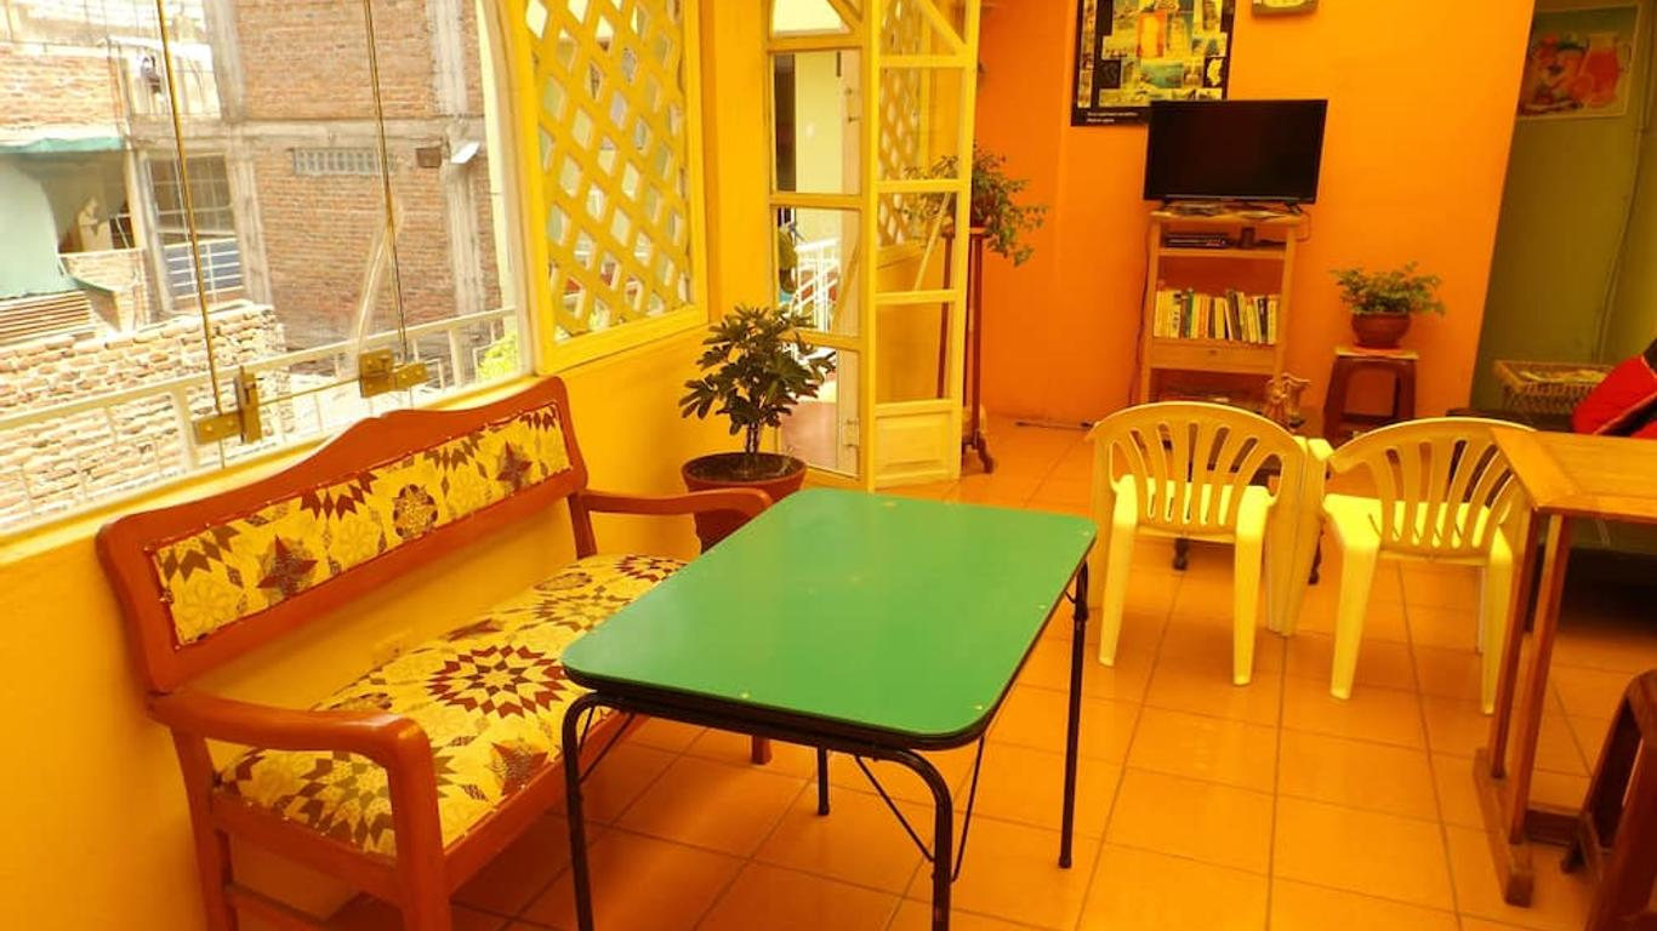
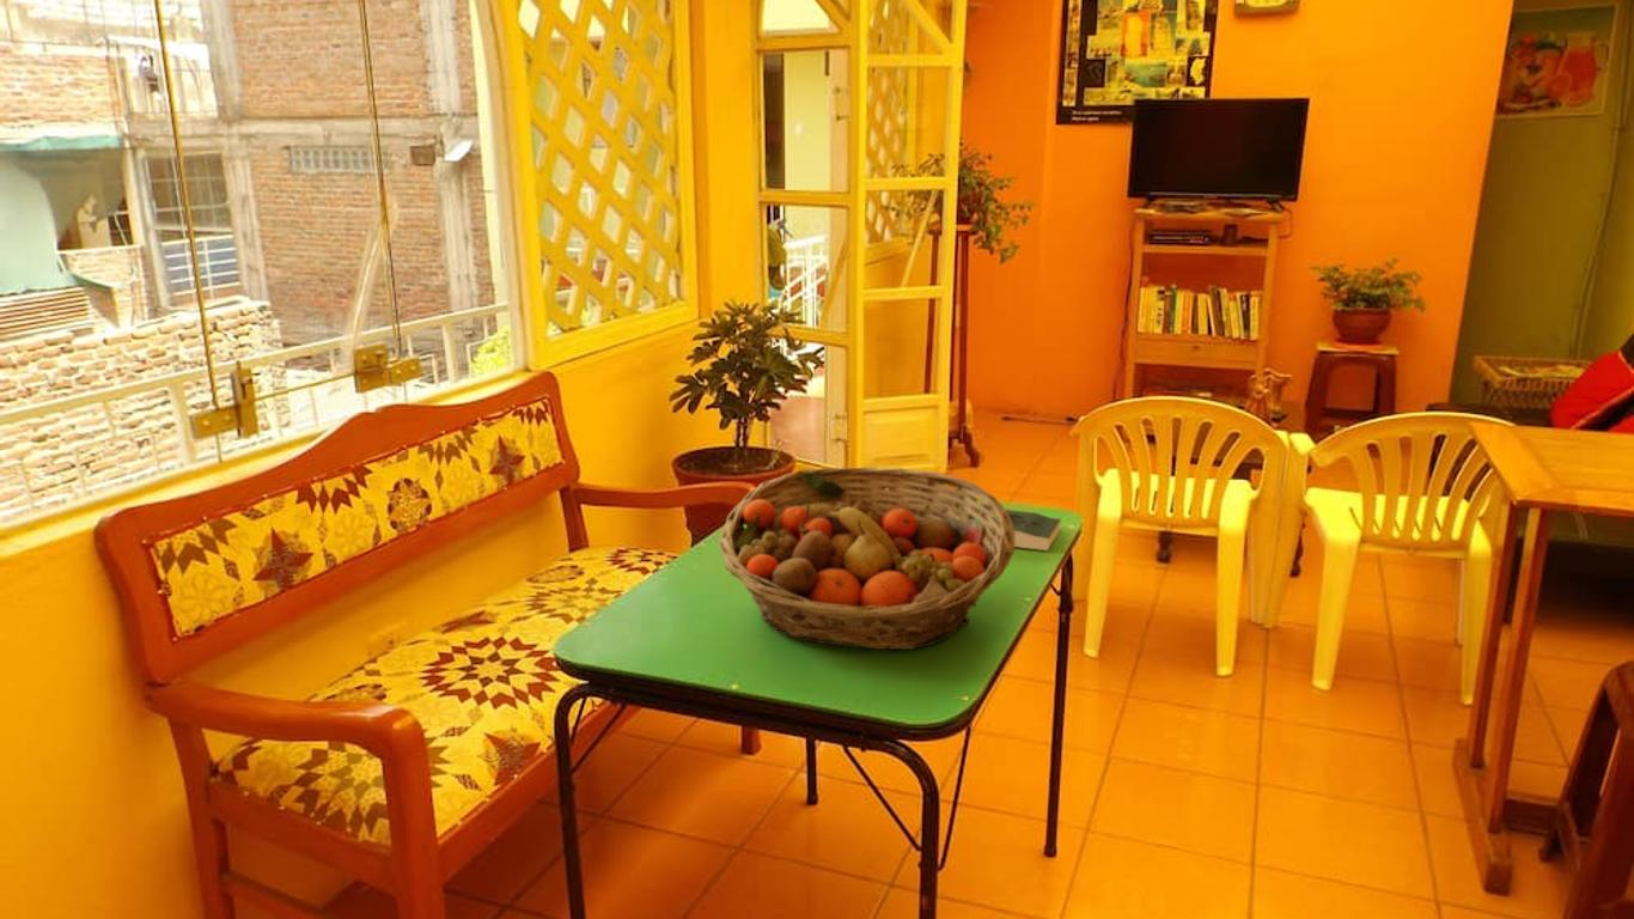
+ book [971,507,1062,552]
+ fruit basket [718,465,1016,651]
